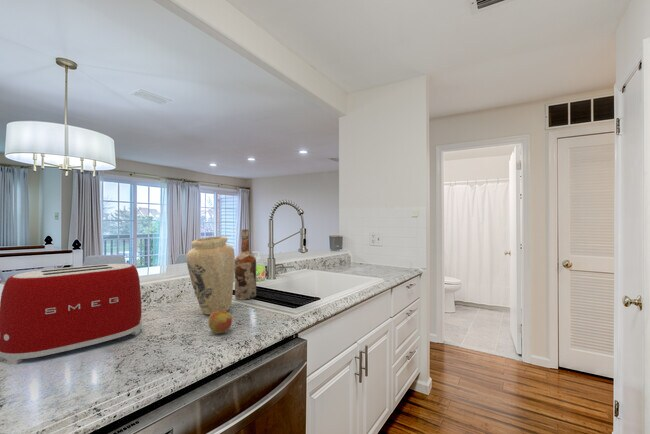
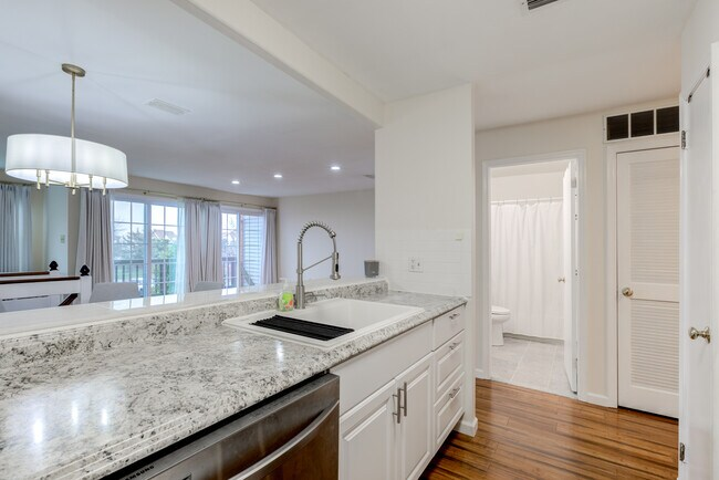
- wine bottle [234,229,257,301]
- toaster [0,263,143,365]
- vase [185,236,236,315]
- apple [207,306,233,335]
